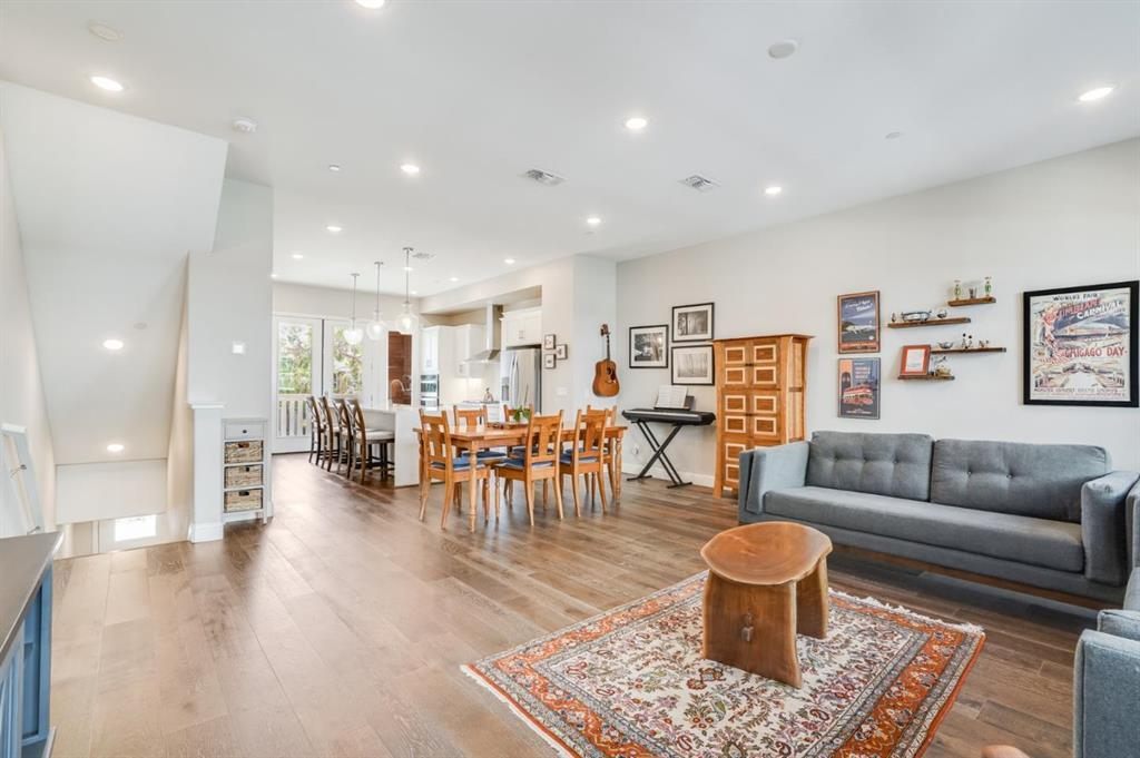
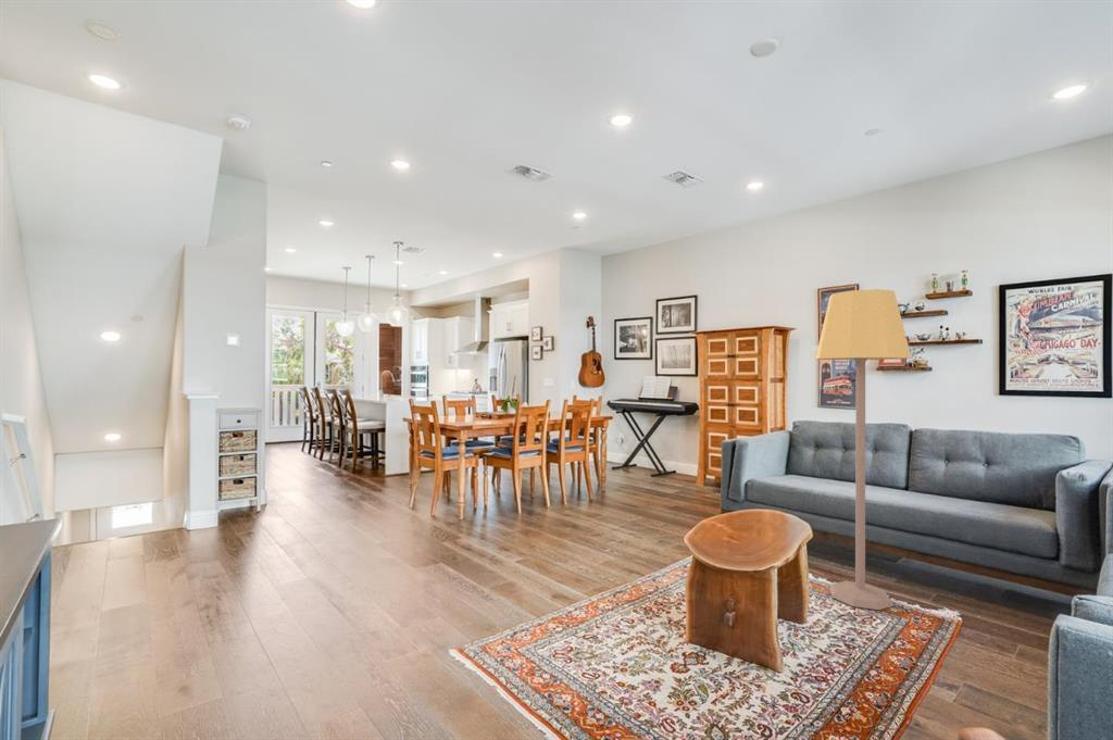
+ lamp [814,288,912,611]
